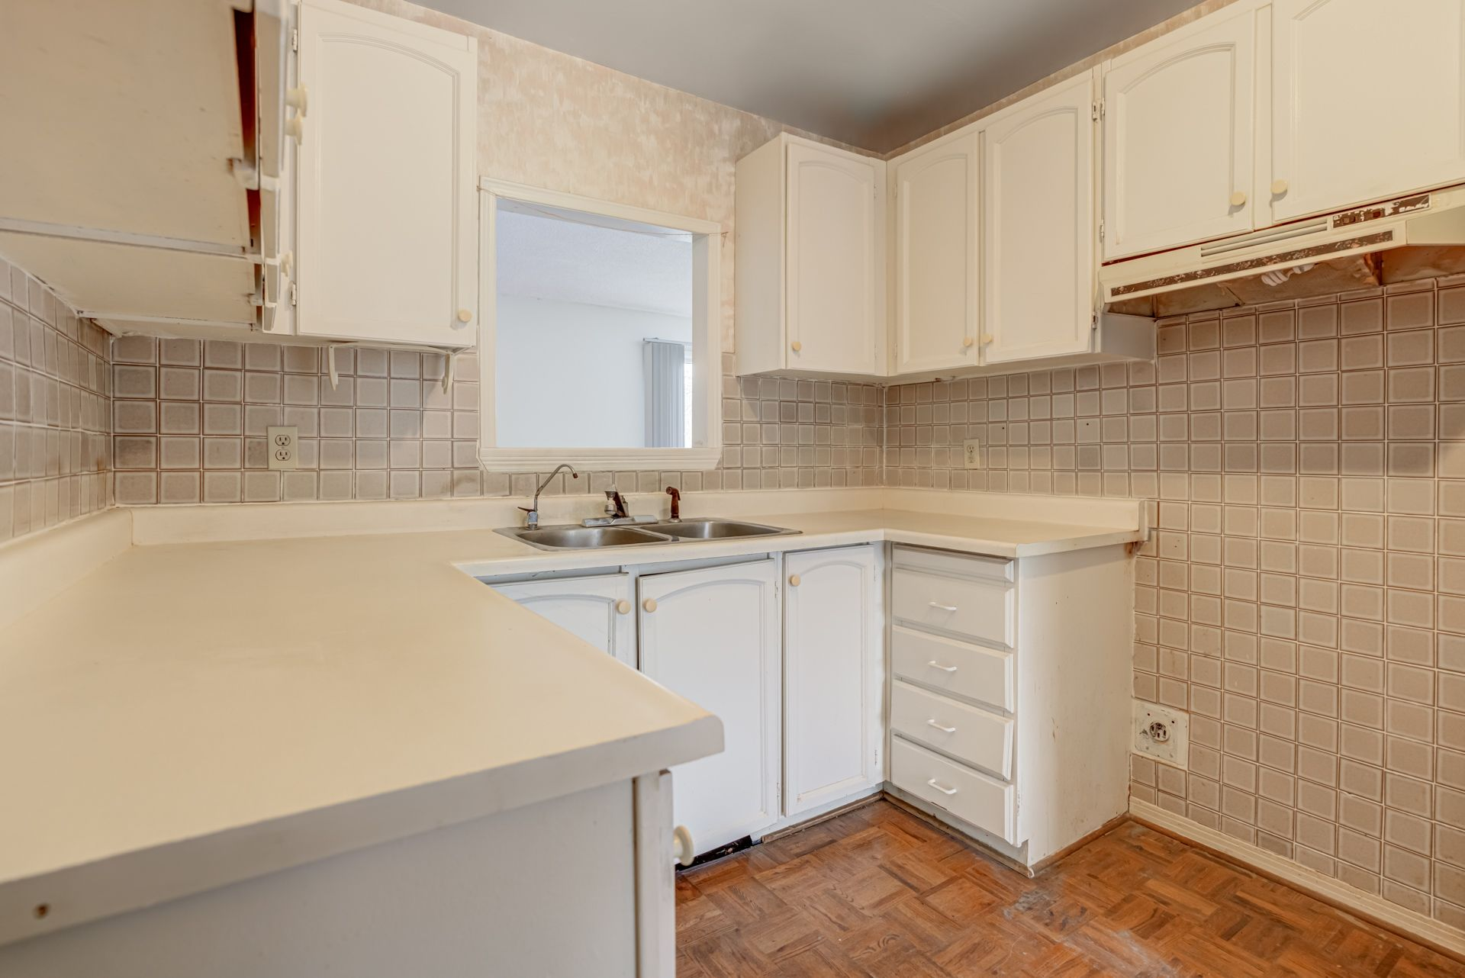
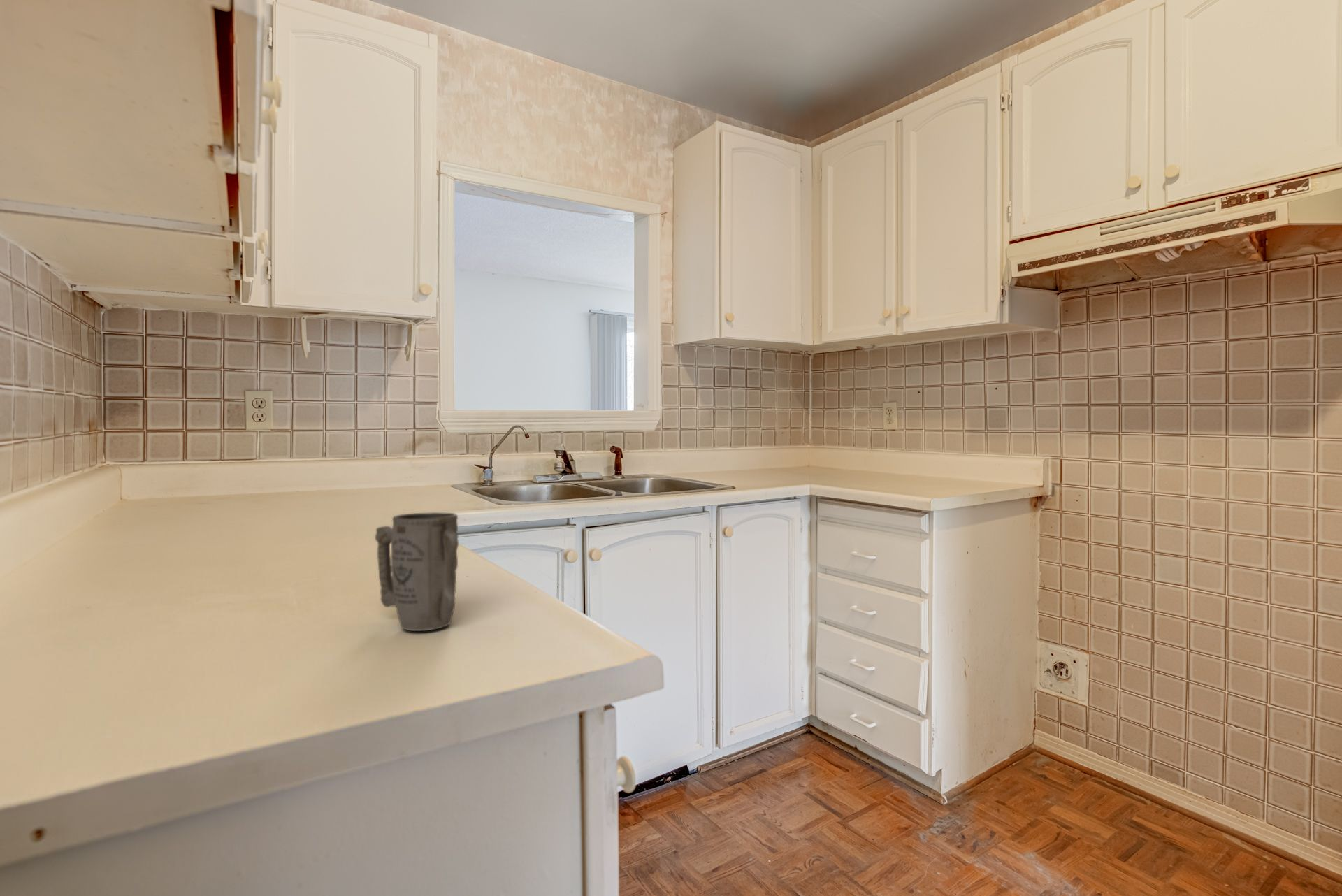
+ mug [374,512,459,632]
